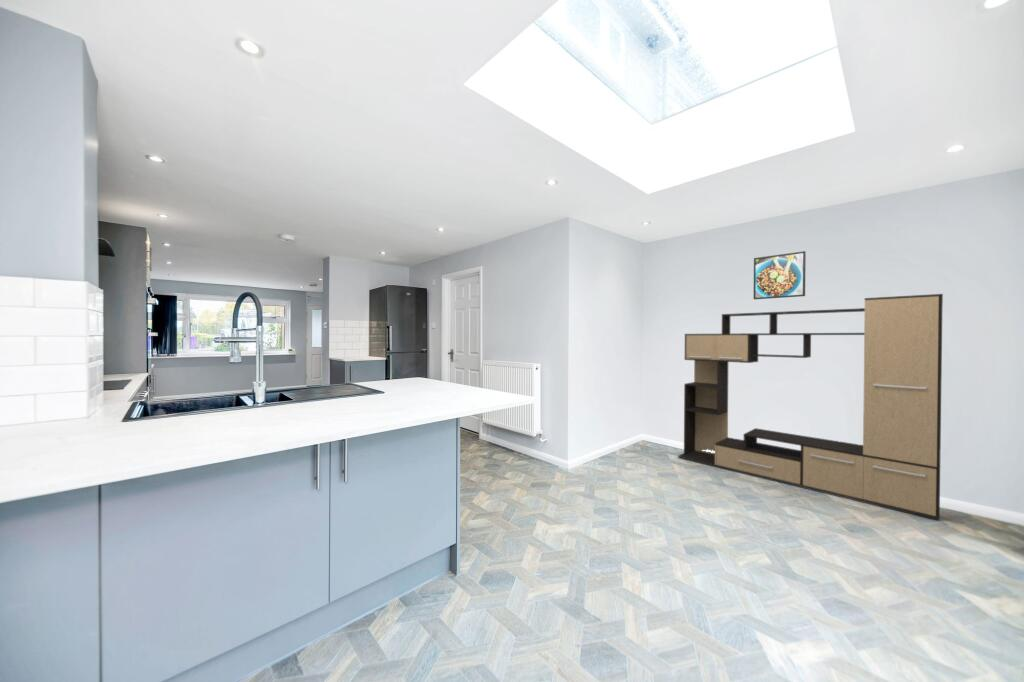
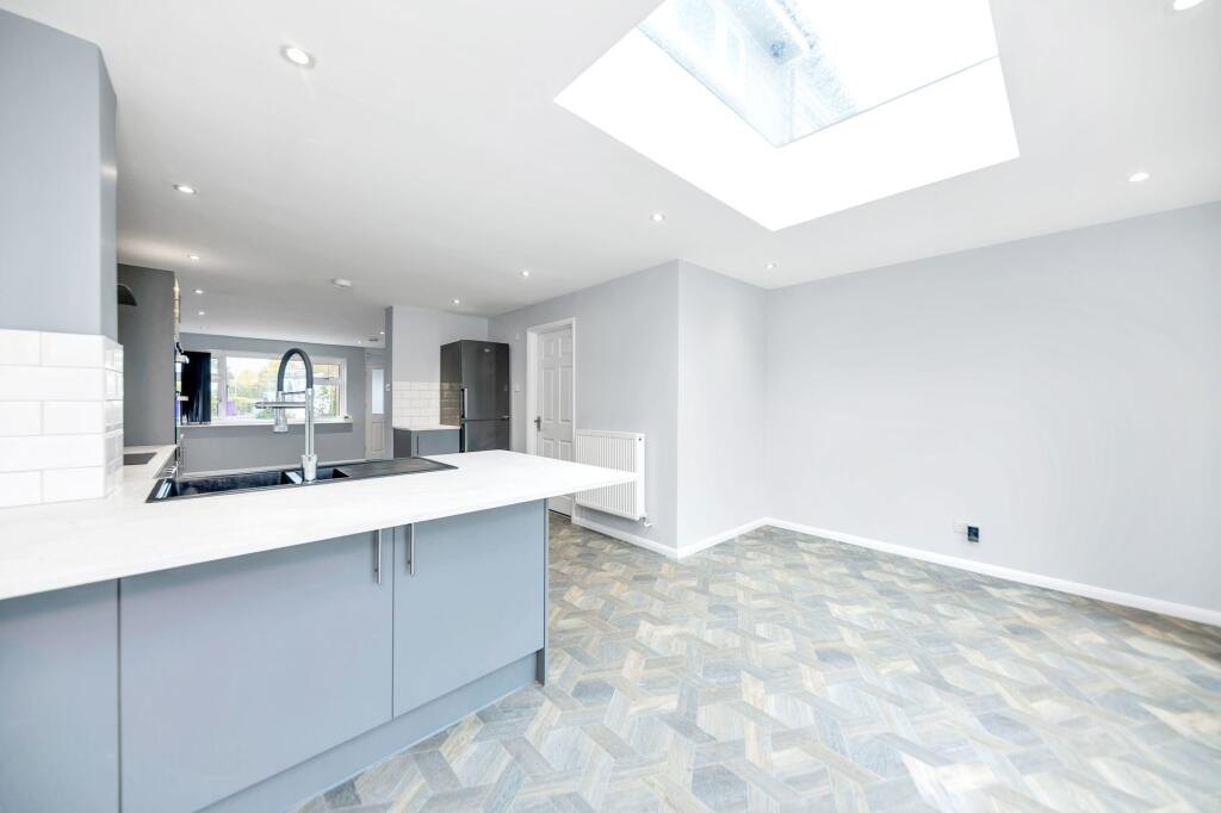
- media console [677,293,944,520]
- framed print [753,250,807,300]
